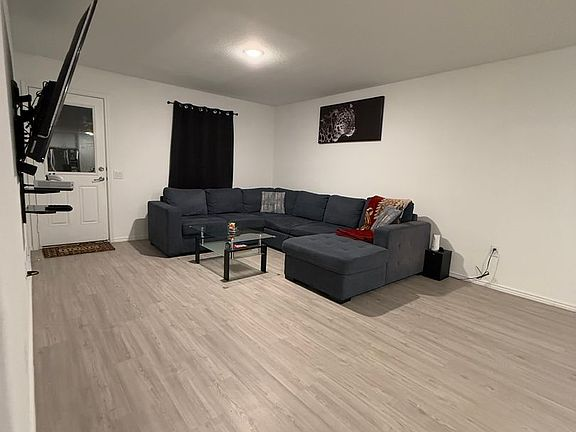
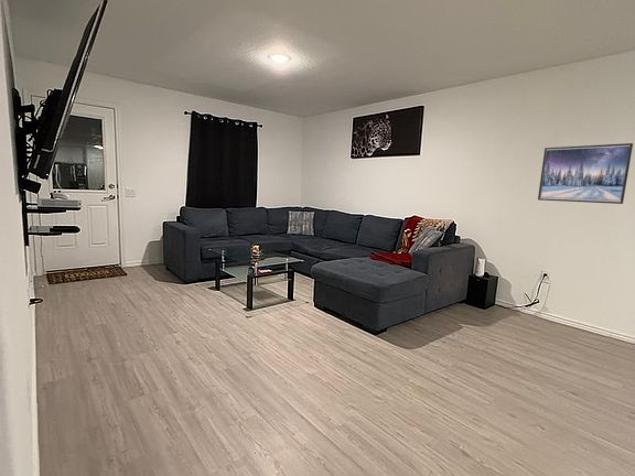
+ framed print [537,142,634,205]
